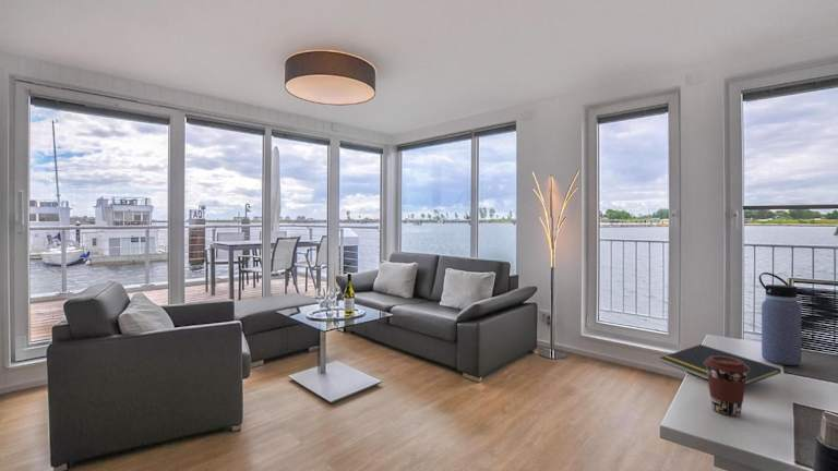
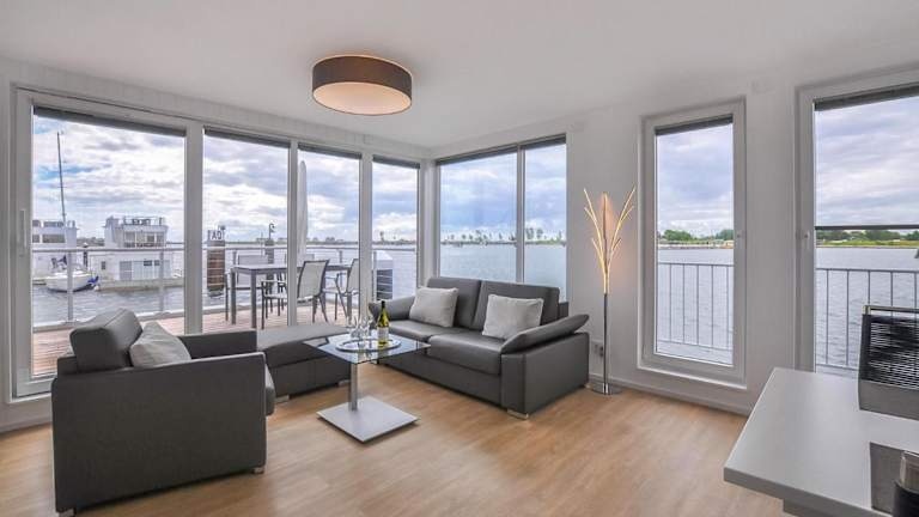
- notepad [659,343,782,387]
- coffee cup [704,357,750,416]
- water bottle [758,271,802,366]
